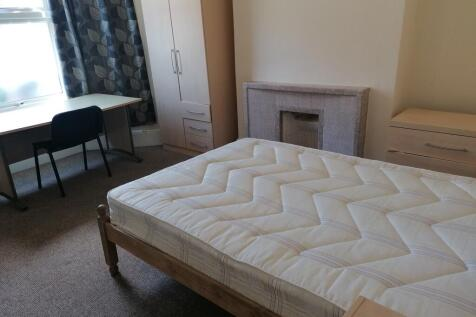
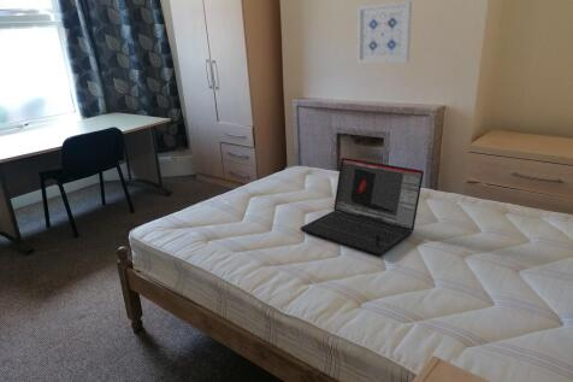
+ laptop [299,157,425,257]
+ wall art [356,0,413,64]
